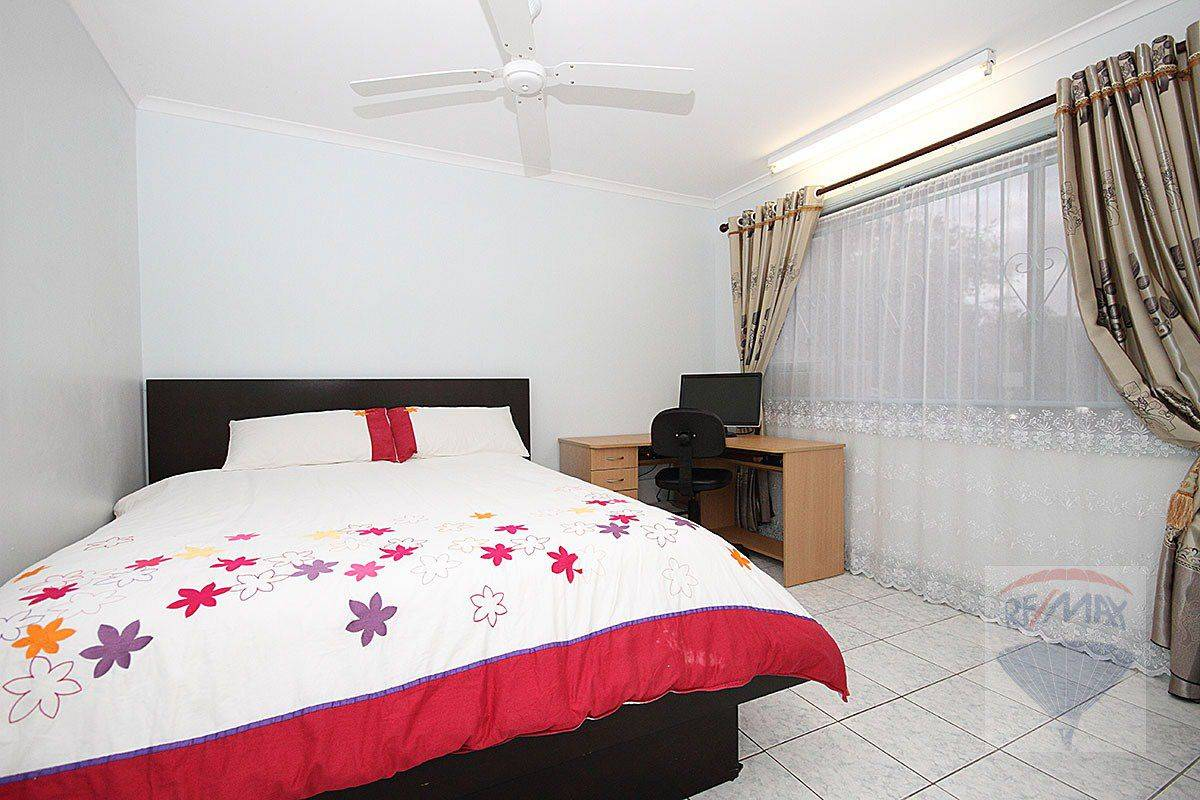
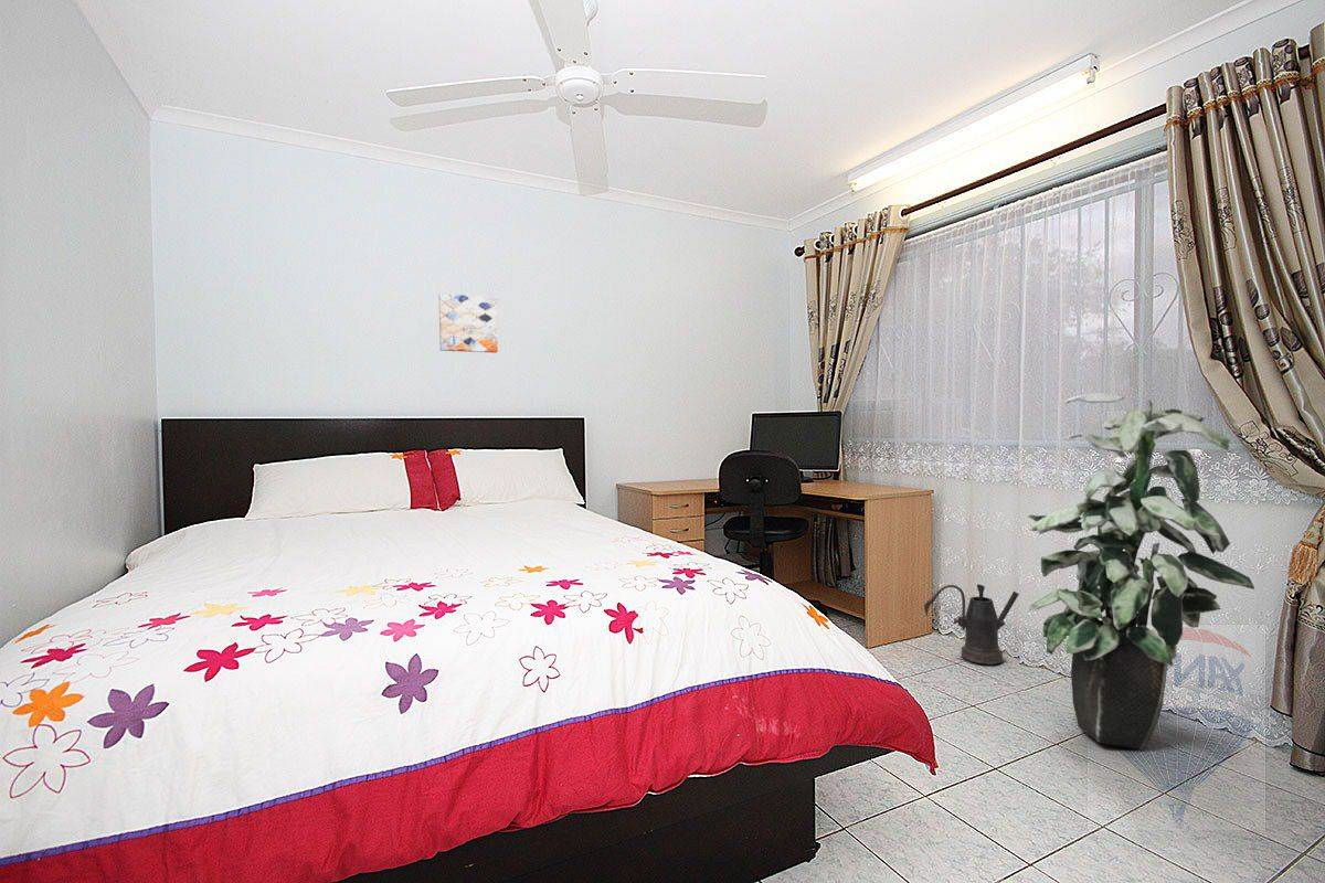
+ wall art [438,292,499,354]
+ watering can [923,583,1020,667]
+ indoor plant [1027,392,1255,751]
